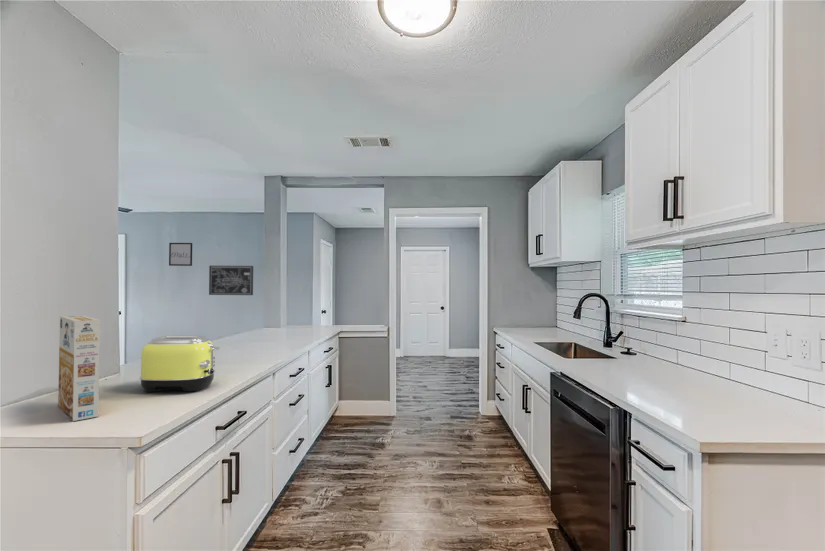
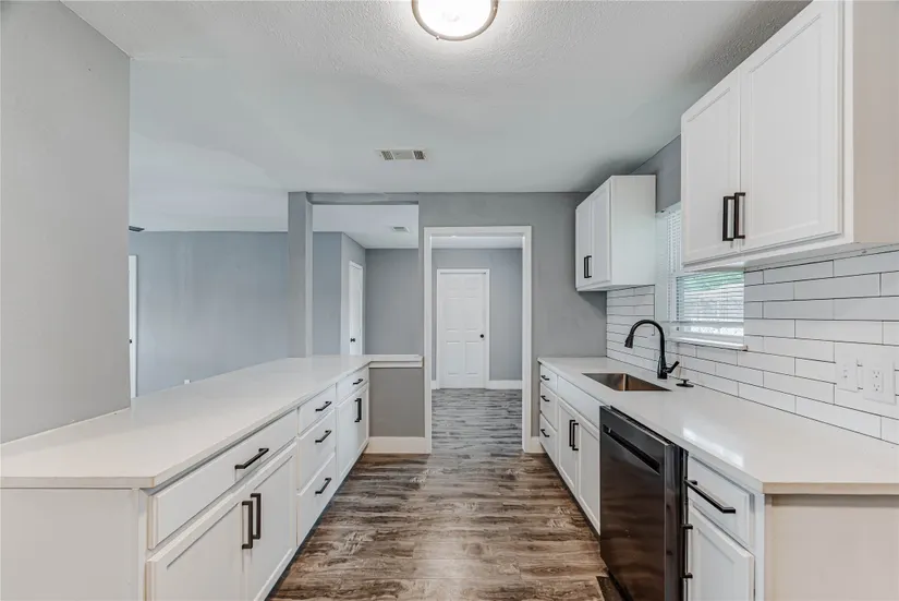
- wall art [168,242,193,267]
- wall art [208,265,254,296]
- toaster [138,335,221,393]
- cereal box [57,314,101,422]
